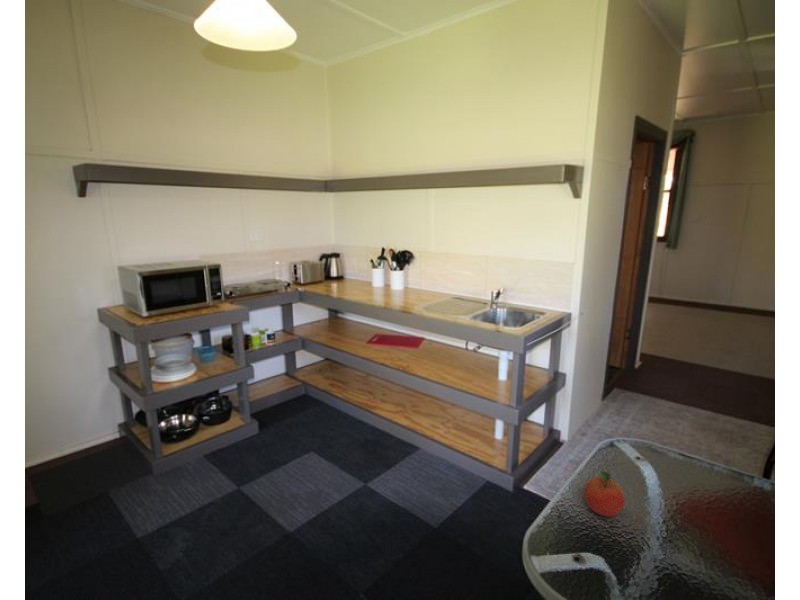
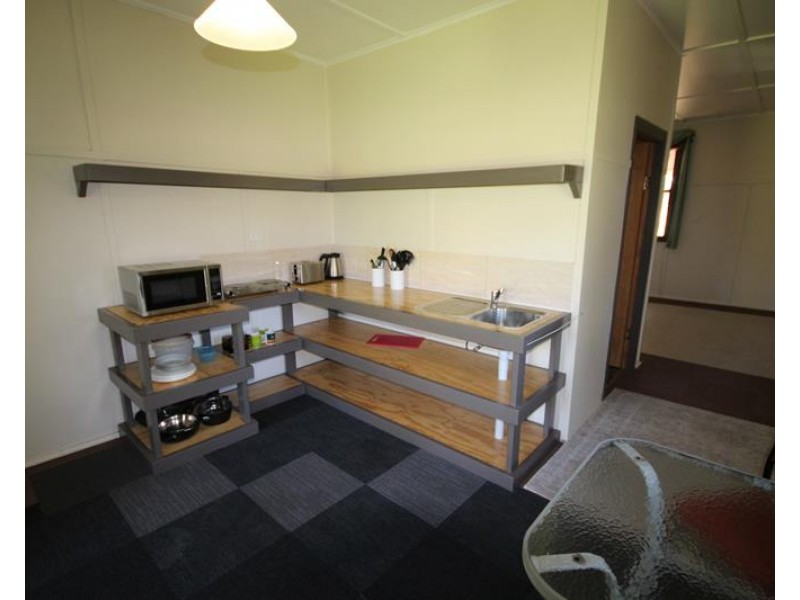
- fruit [583,470,626,518]
